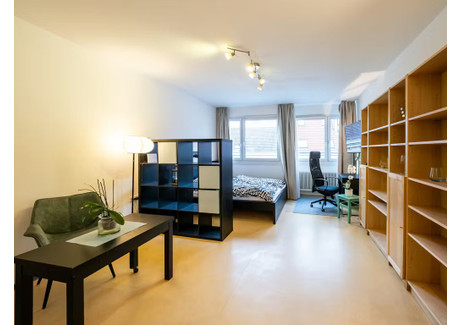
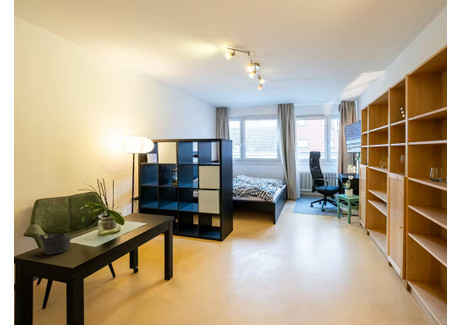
+ teapot [38,232,71,255]
